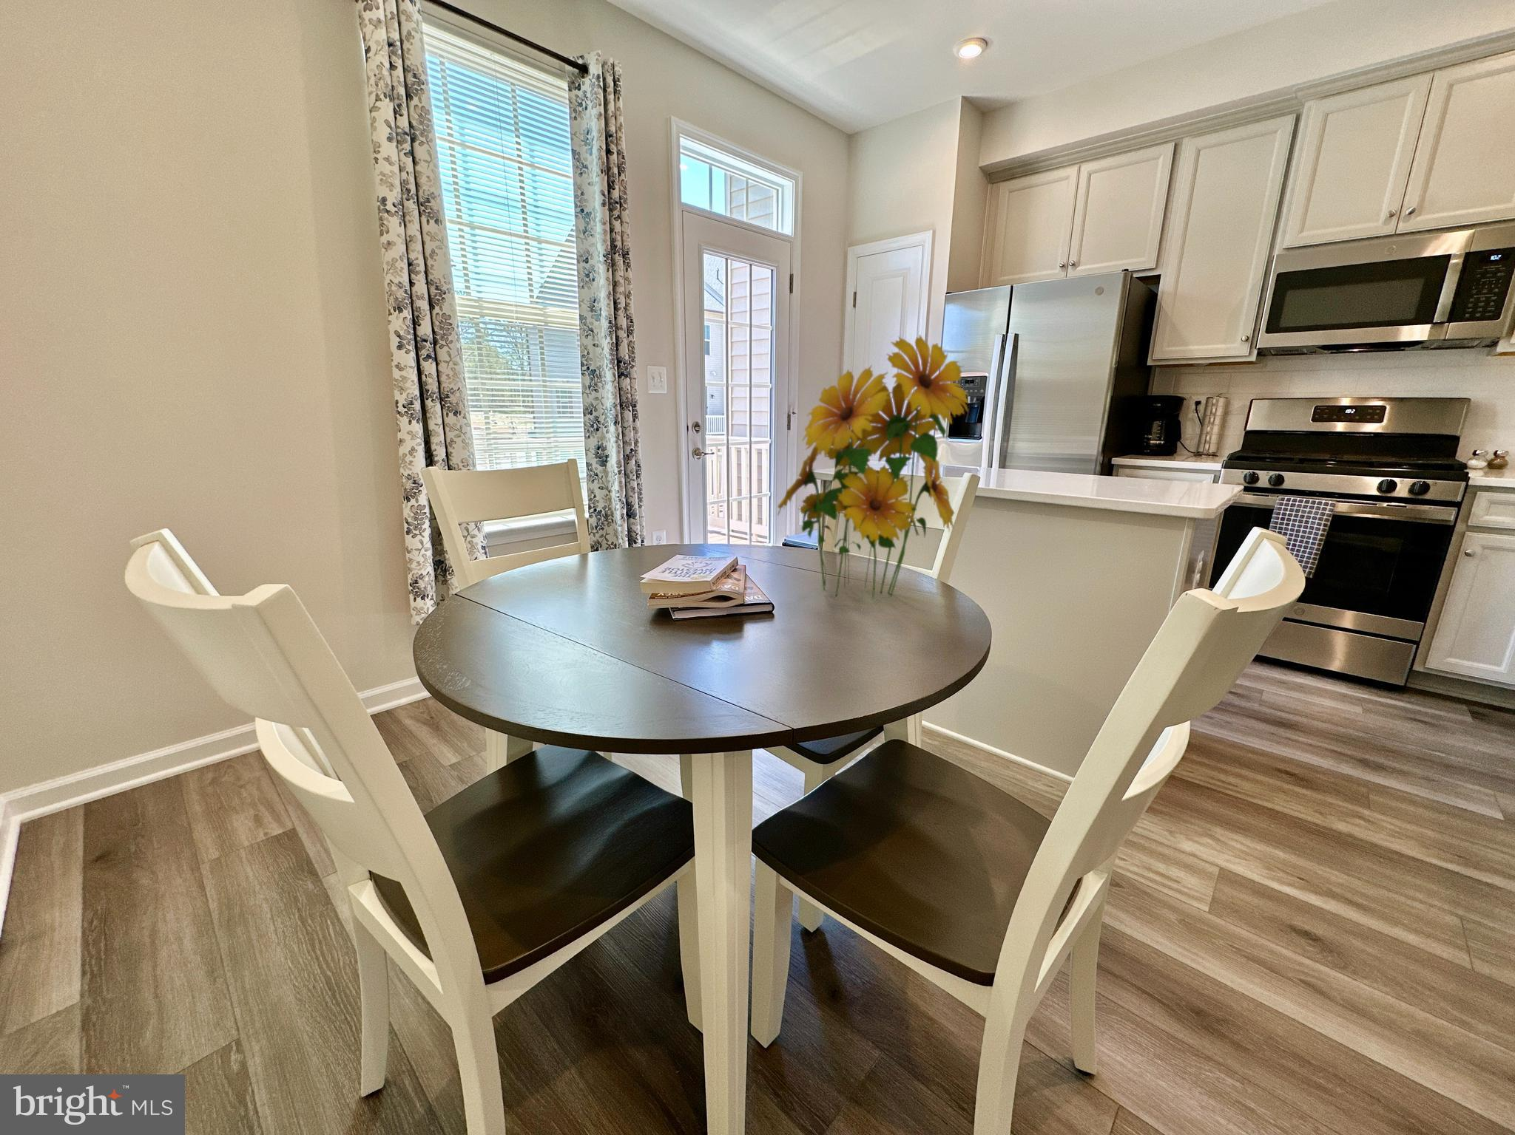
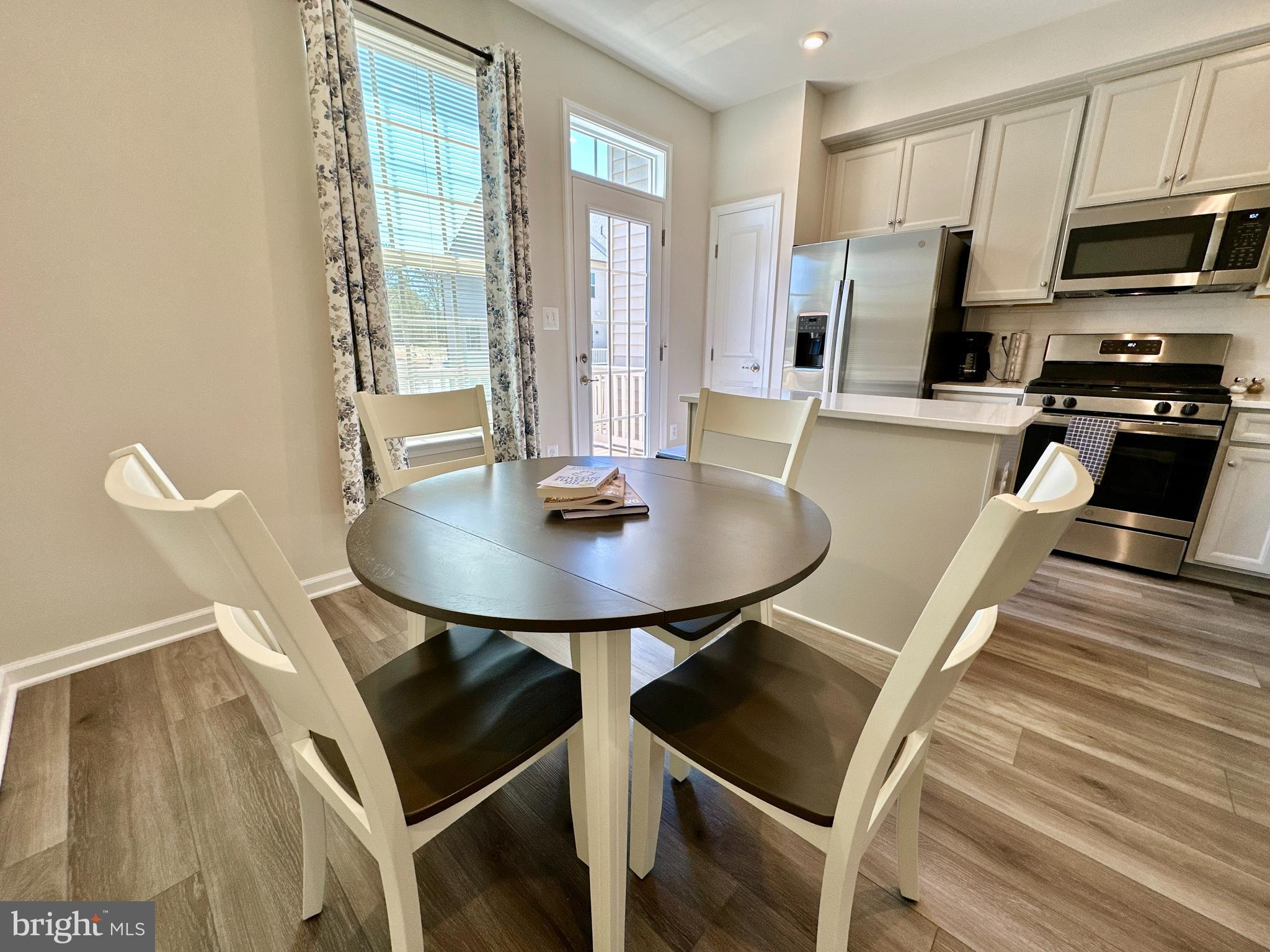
- flower bouquet [777,334,970,600]
